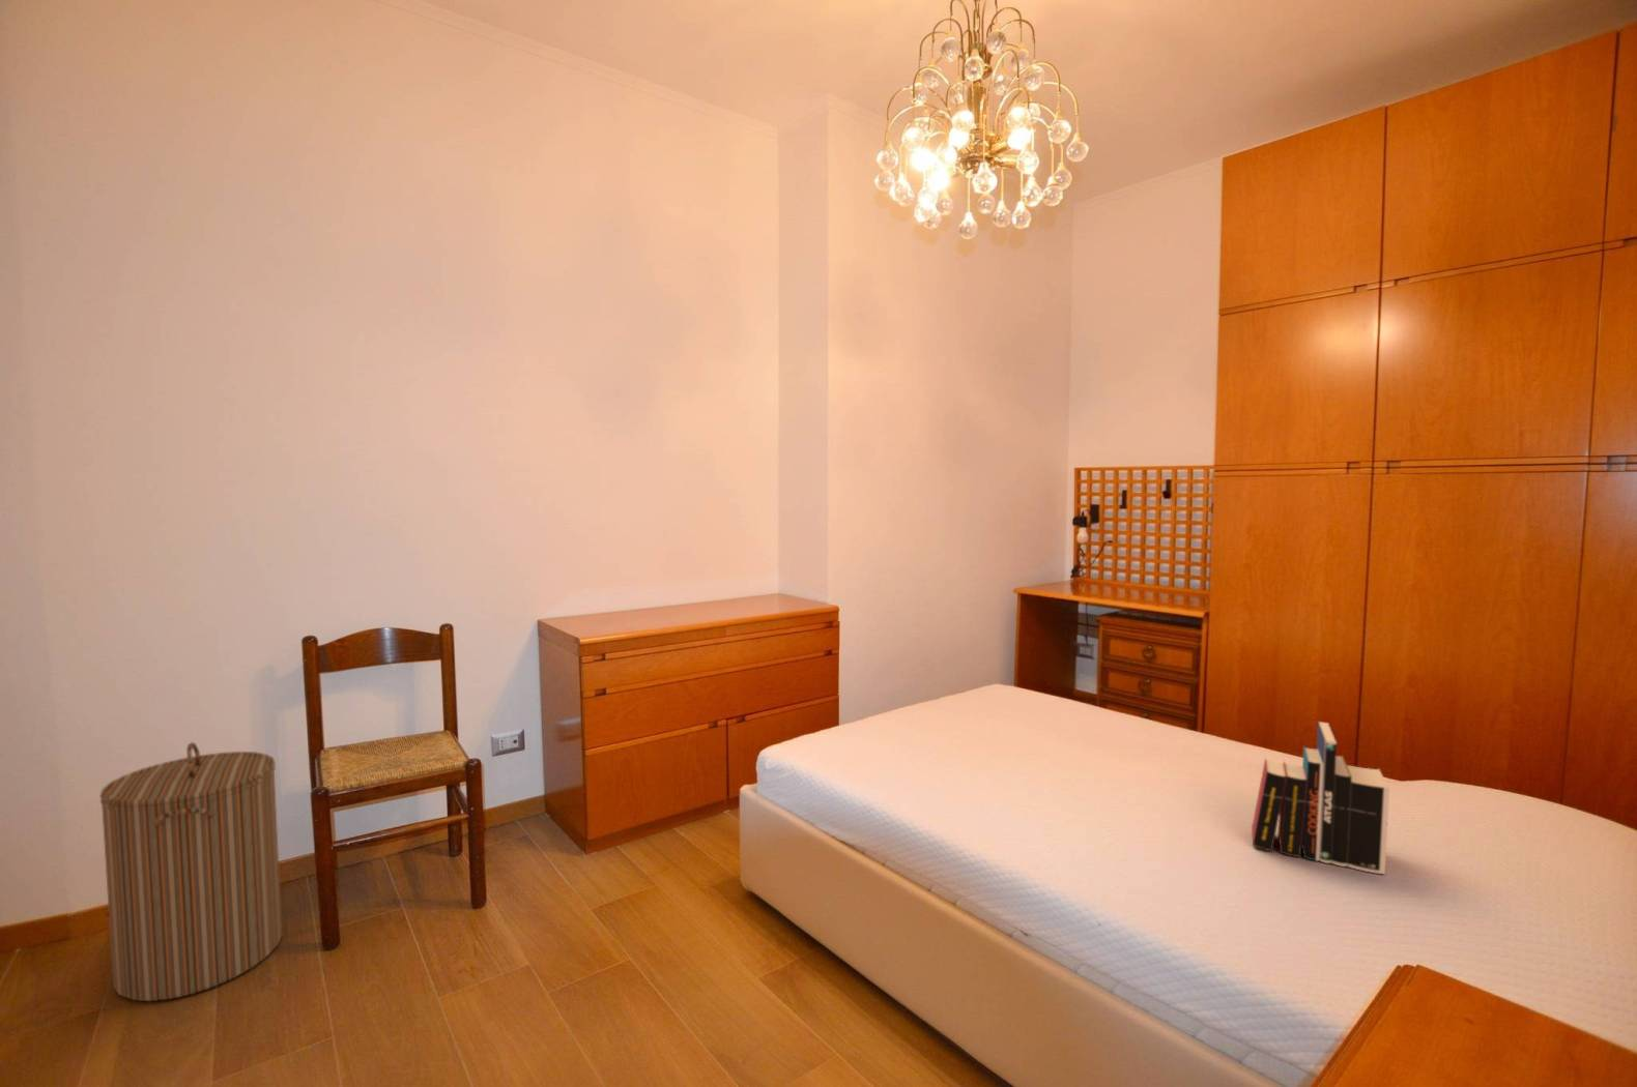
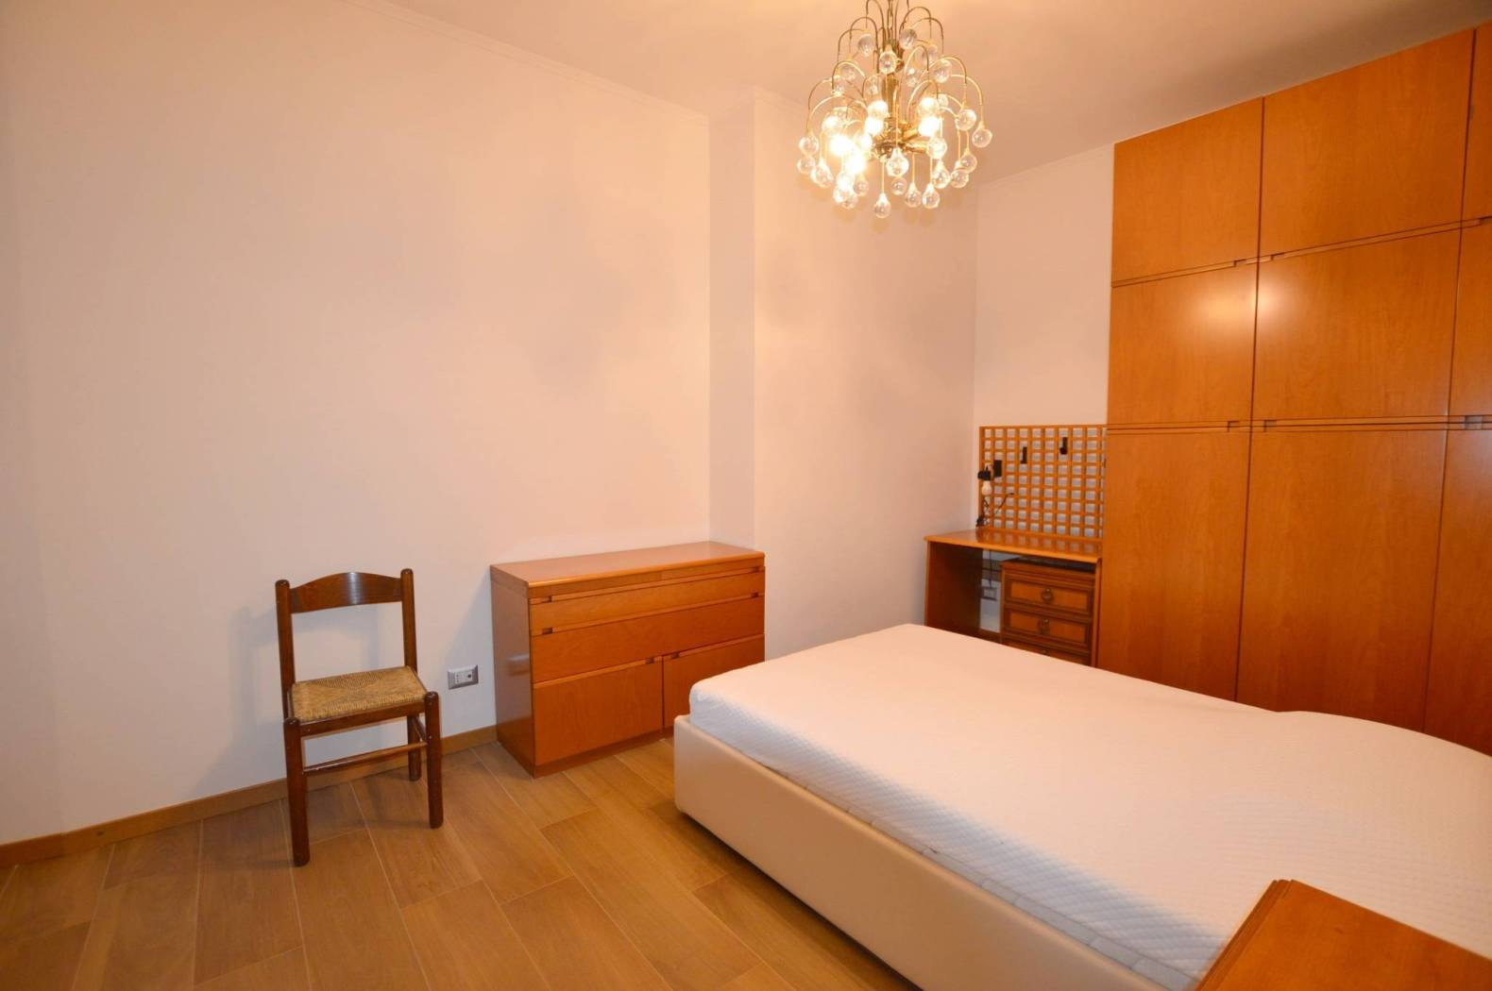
- laundry hamper [98,741,283,1002]
- book [1251,721,1391,875]
